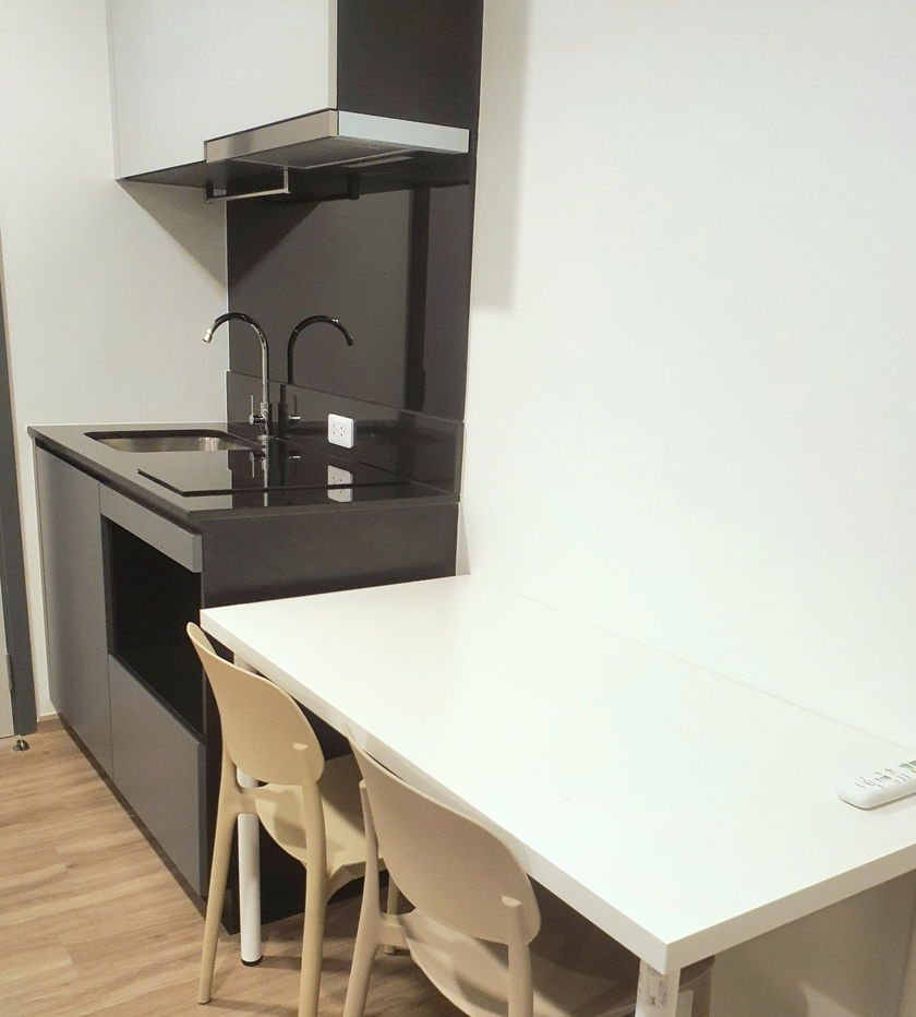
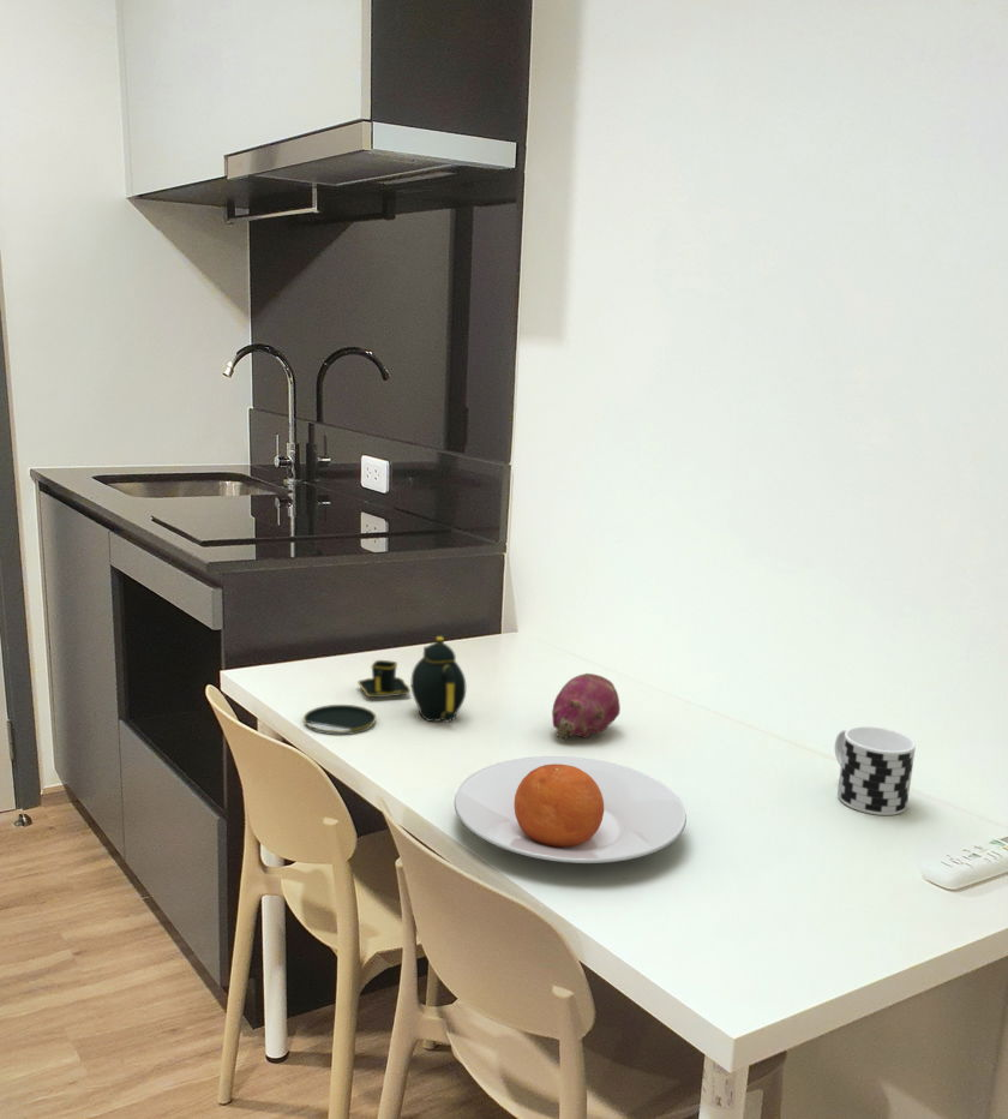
+ cup [834,725,917,816]
+ plate [454,755,688,864]
+ fruit [551,672,622,740]
+ teapot [302,635,467,736]
